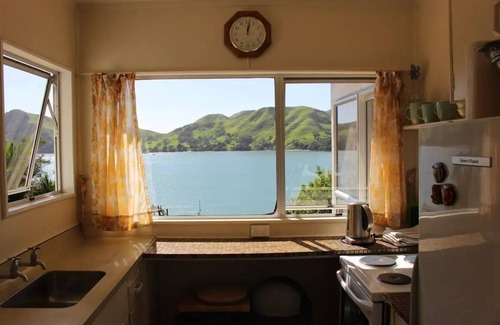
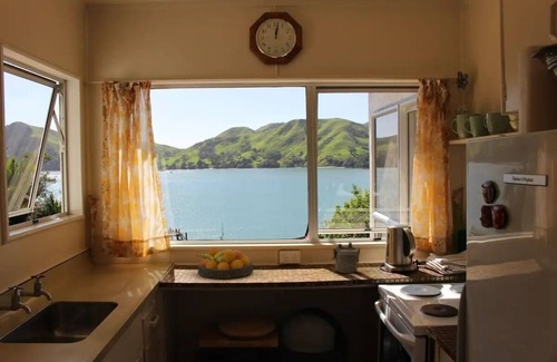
+ fruit bowl [195,246,254,280]
+ teapot [331,241,362,274]
